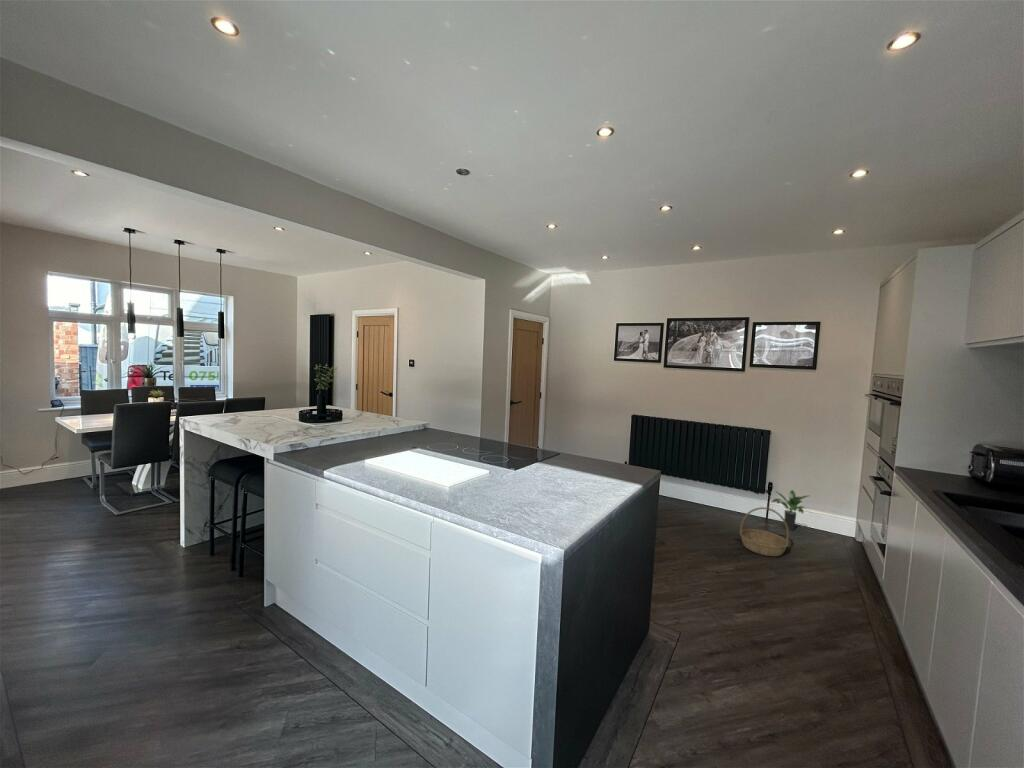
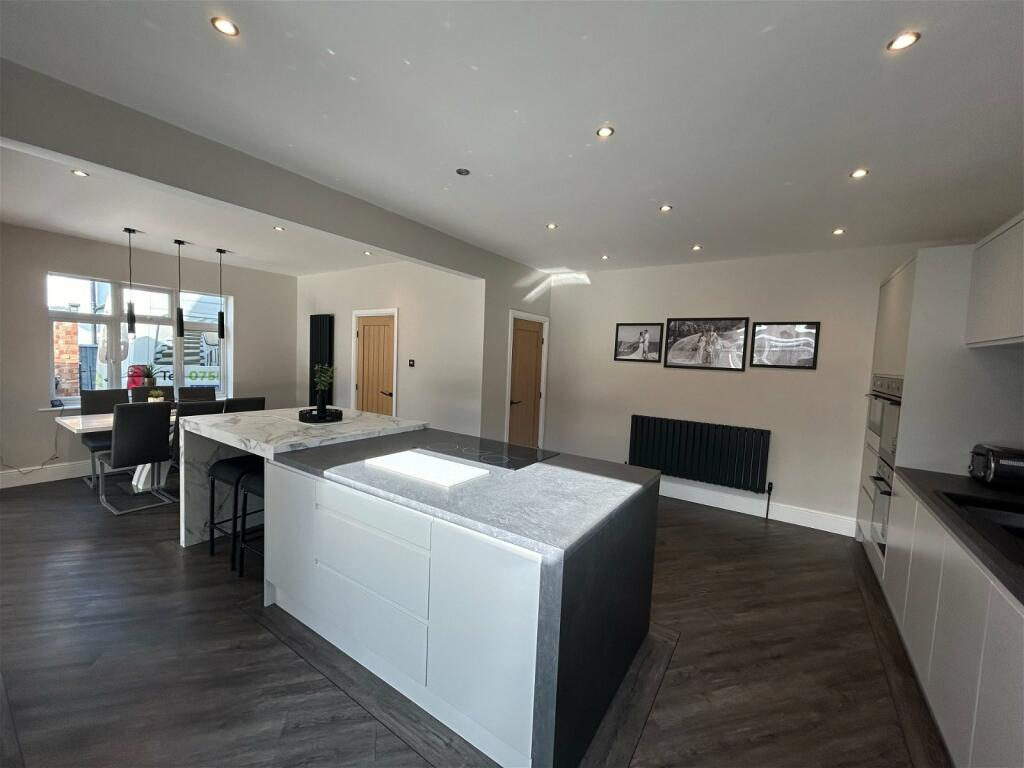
- potted plant [770,489,811,531]
- basket [739,506,790,557]
